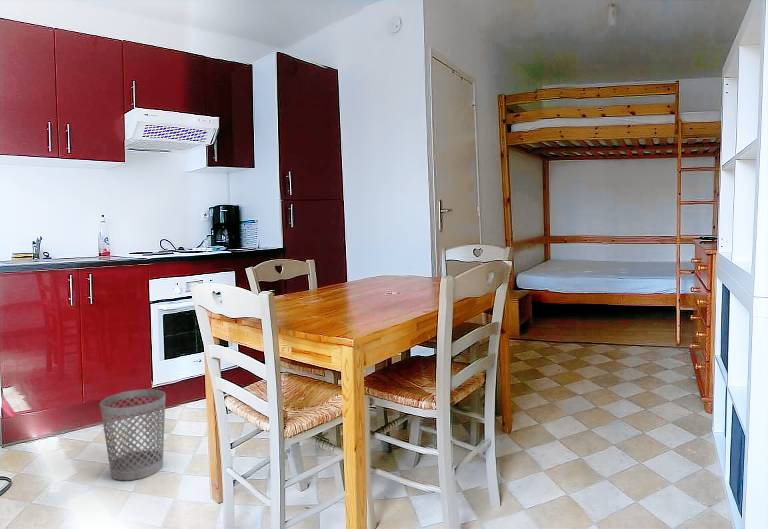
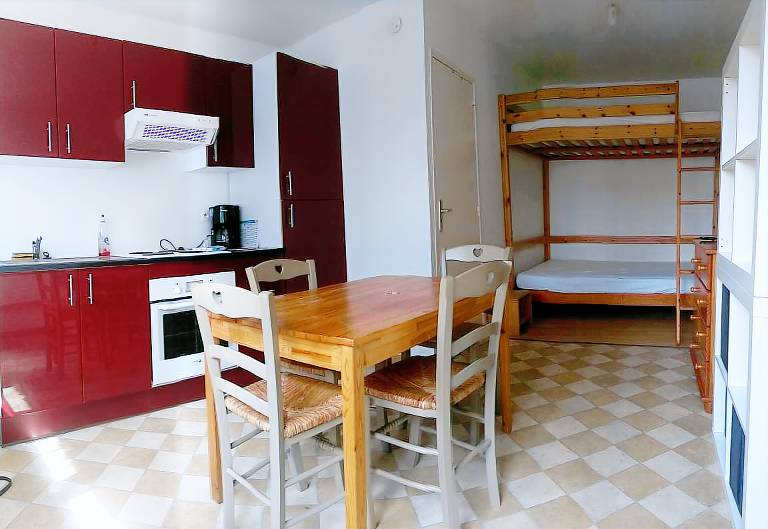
- wastebasket [99,388,166,481]
